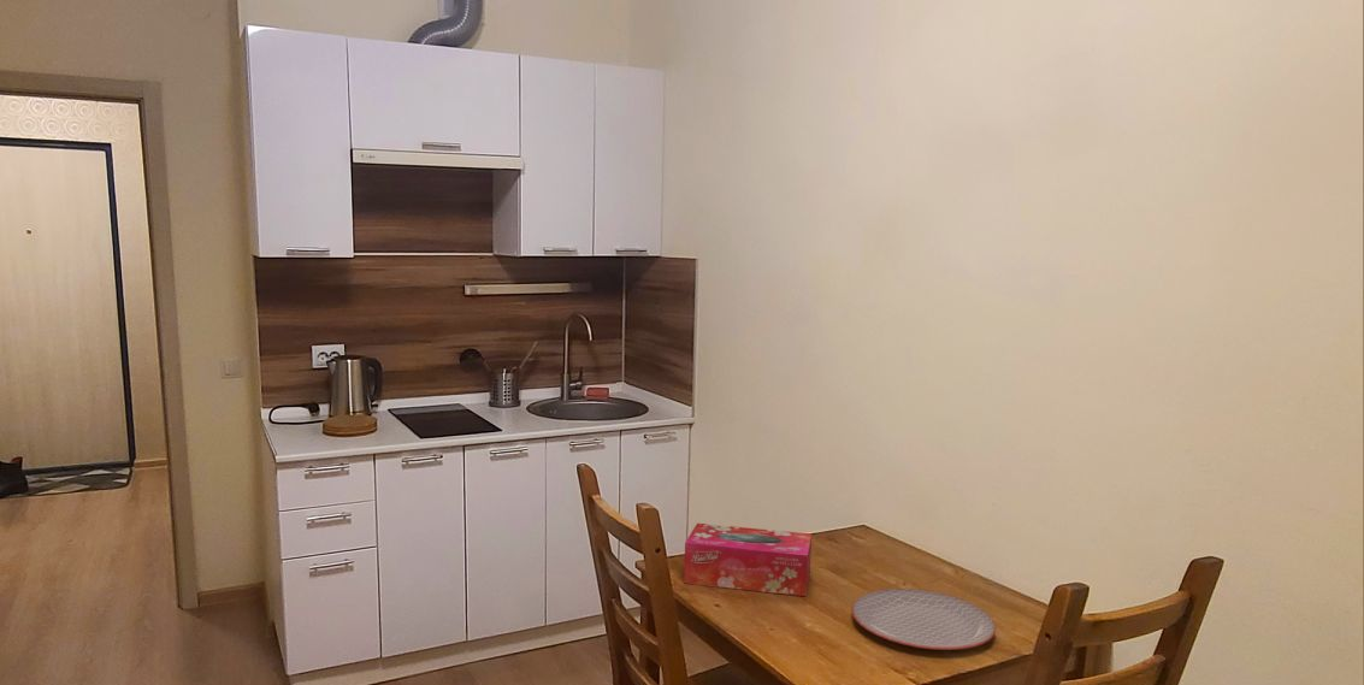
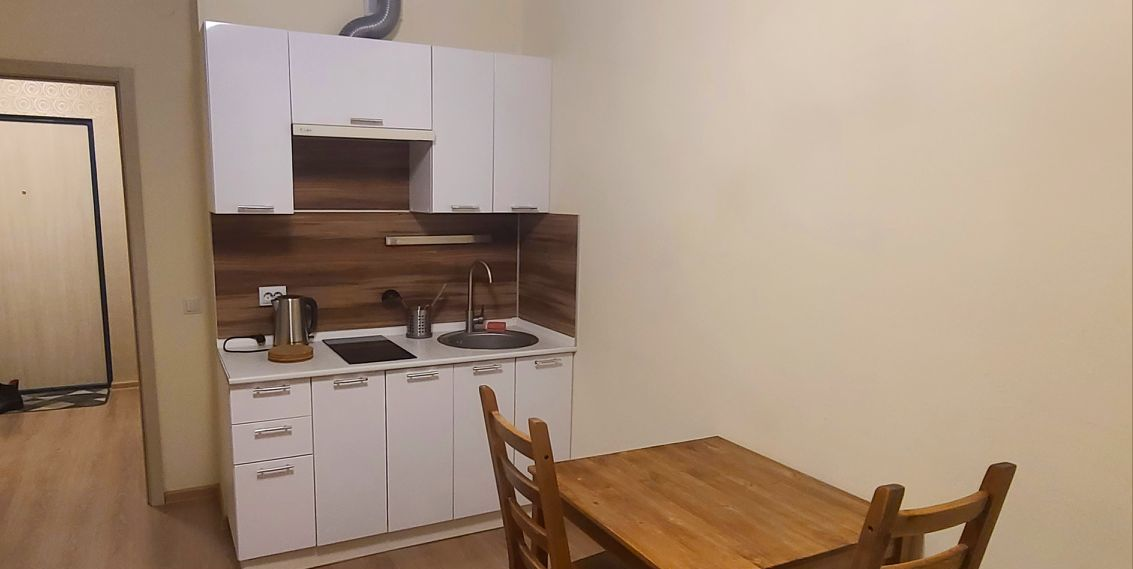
- plate [851,587,997,651]
- tissue box [683,522,813,597]
